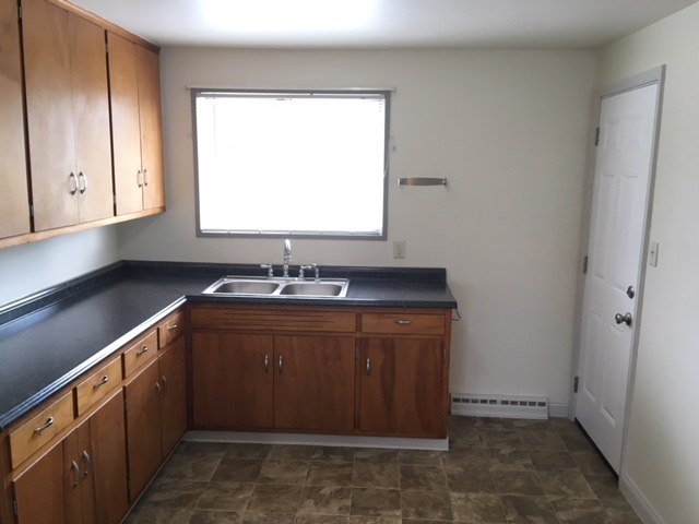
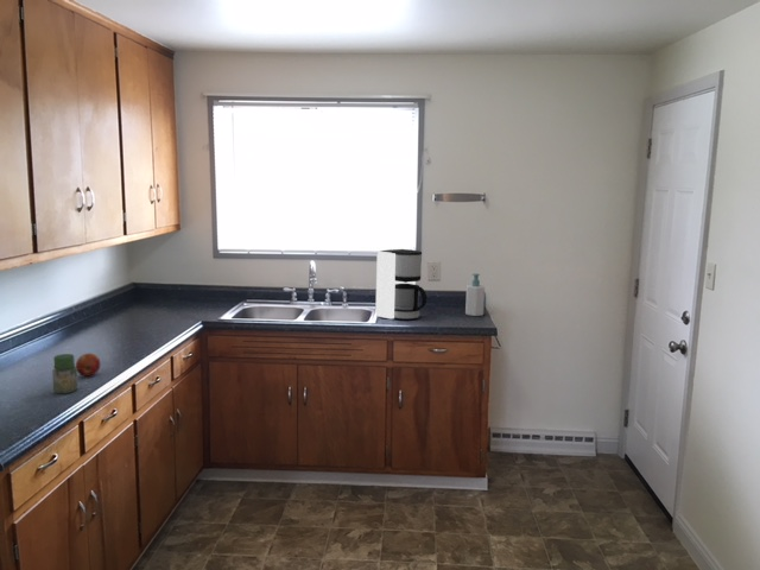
+ soap bottle [464,272,486,317]
+ coffee maker [375,248,428,322]
+ apple [75,353,101,378]
+ jar [51,353,78,395]
